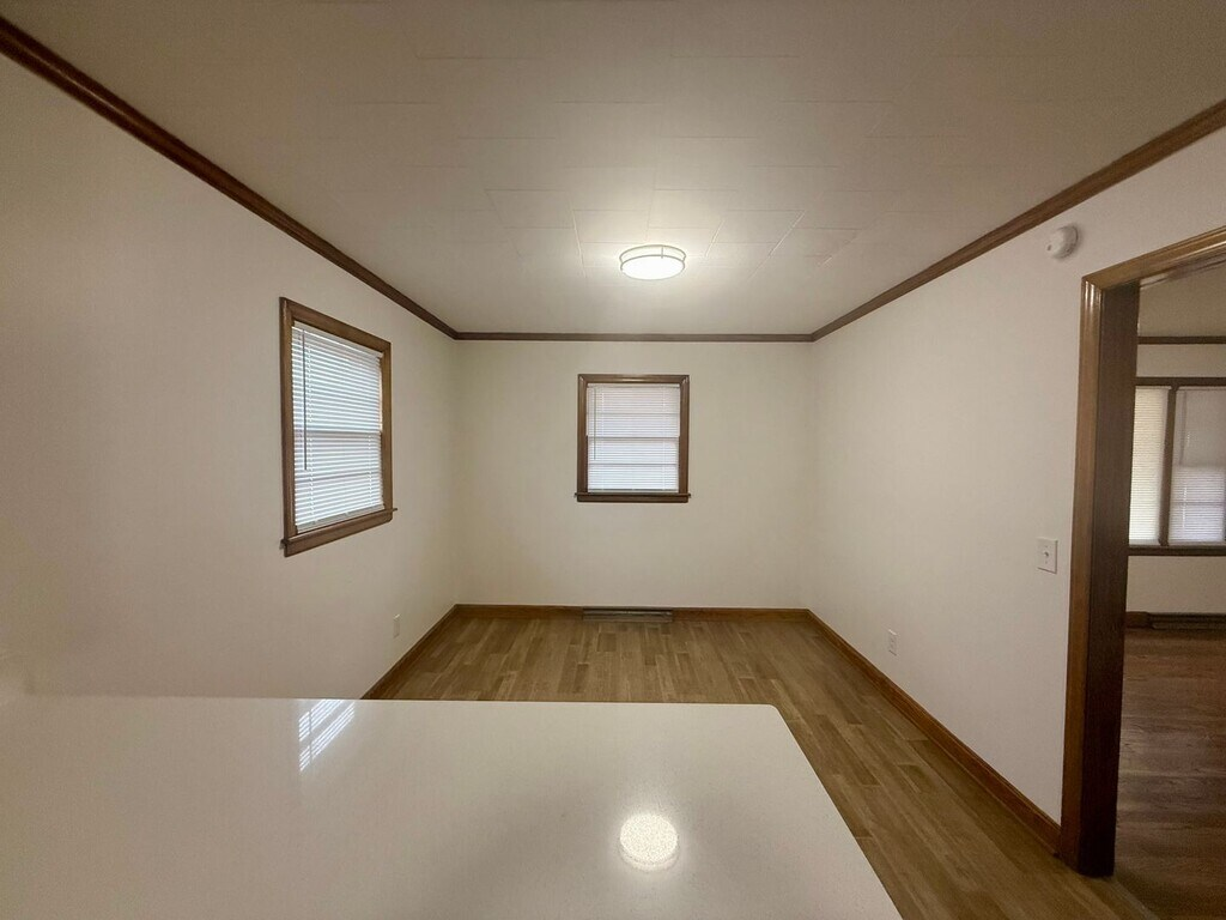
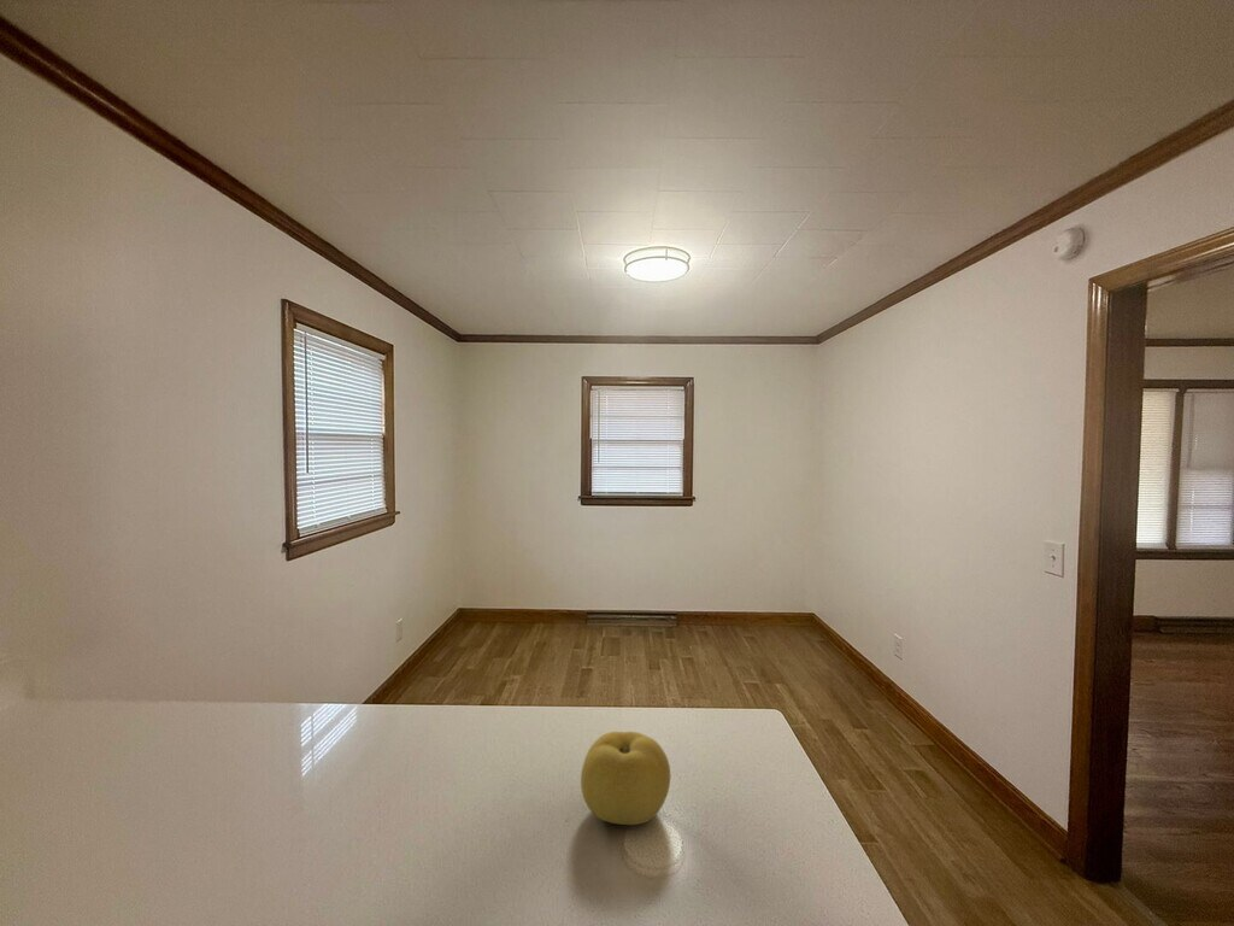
+ fruit [580,731,671,826]
